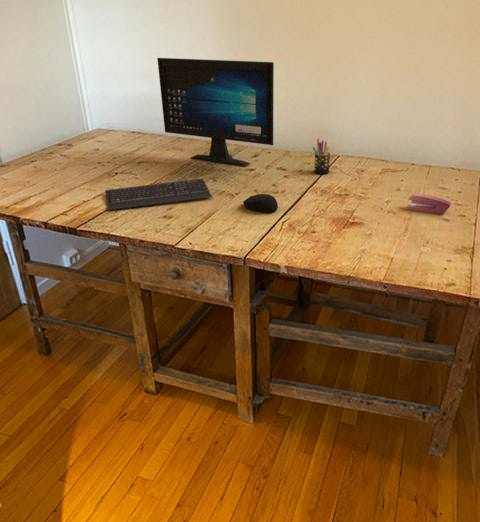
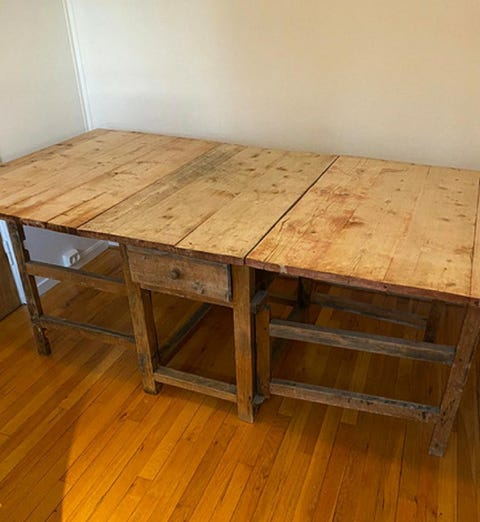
- computer mouse [242,193,279,214]
- computer monitor [156,57,275,167]
- pen holder [312,138,331,175]
- stapler [406,192,452,215]
- keyboard [104,178,214,211]
